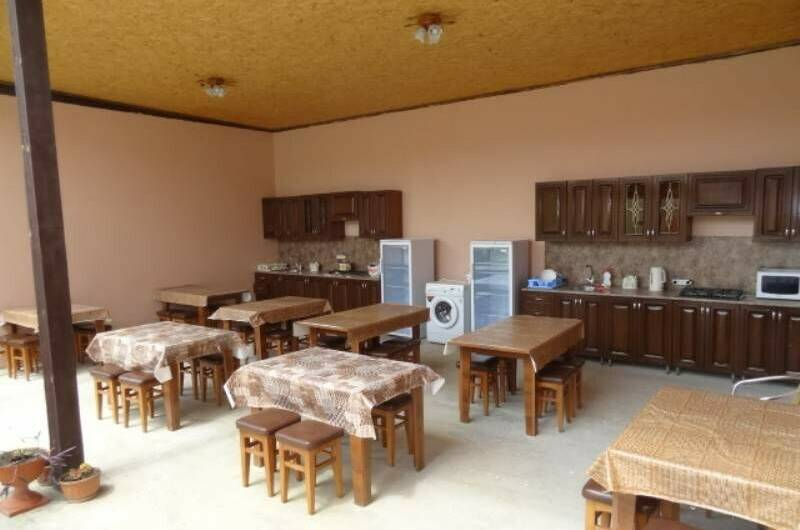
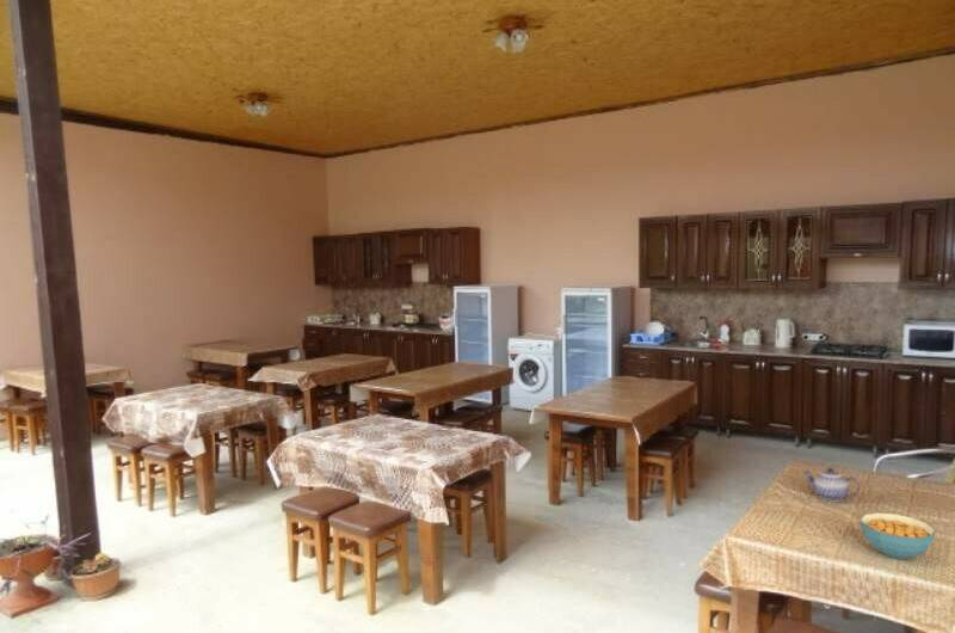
+ teapot [802,467,861,502]
+ cereal bowl [858,511,936,560]
